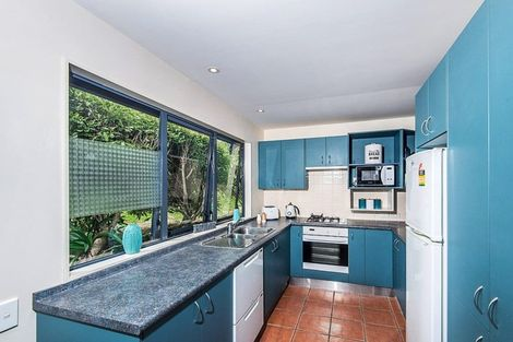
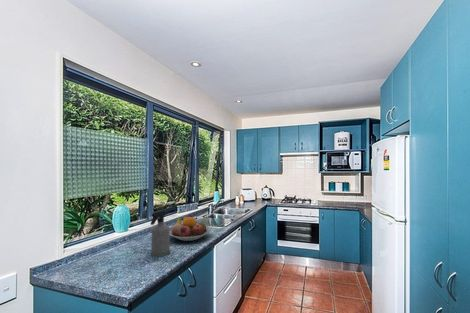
+ fruit bowl [169,215,212,242]
+ spray bottle [149,209,171,257]
